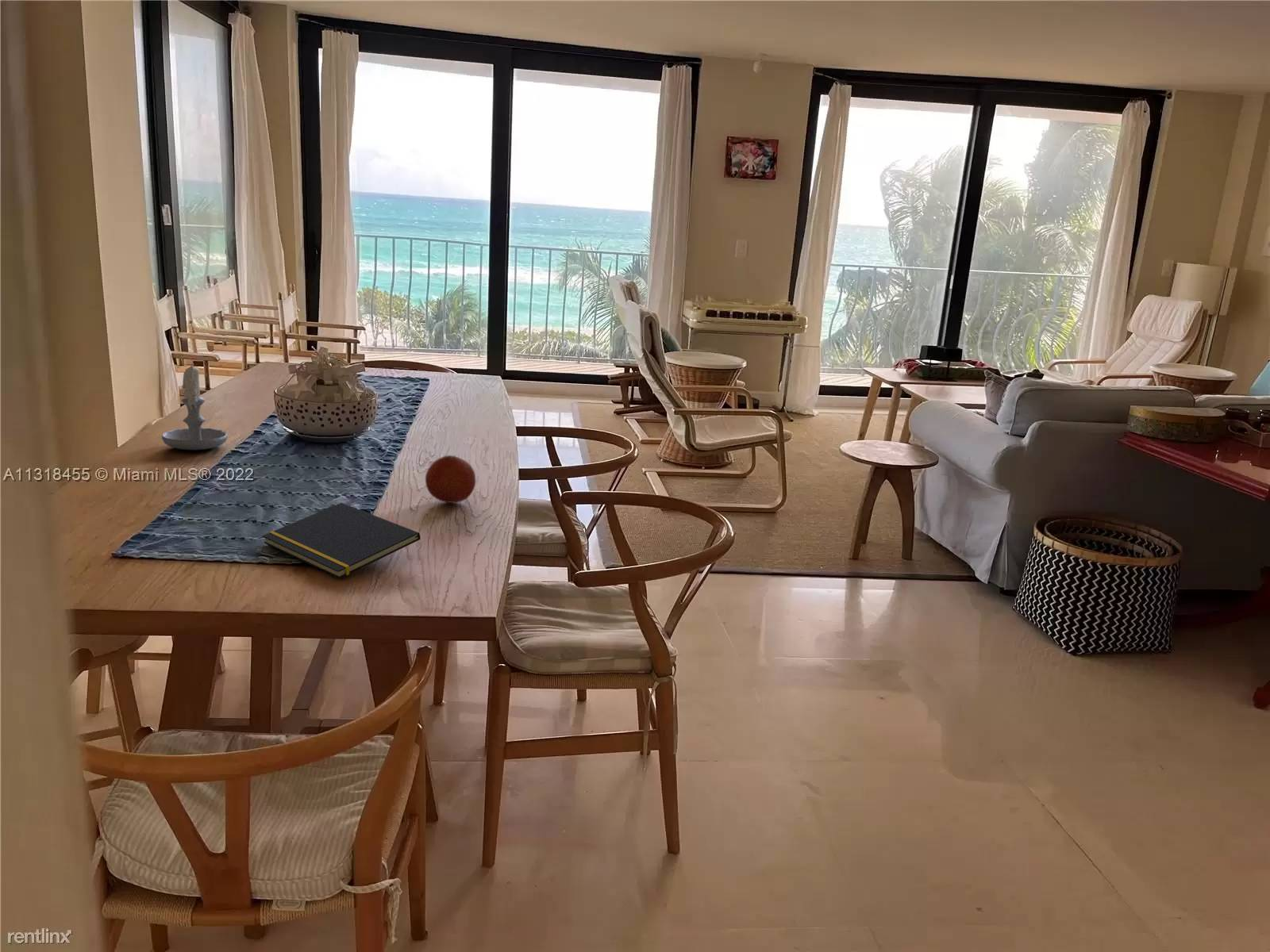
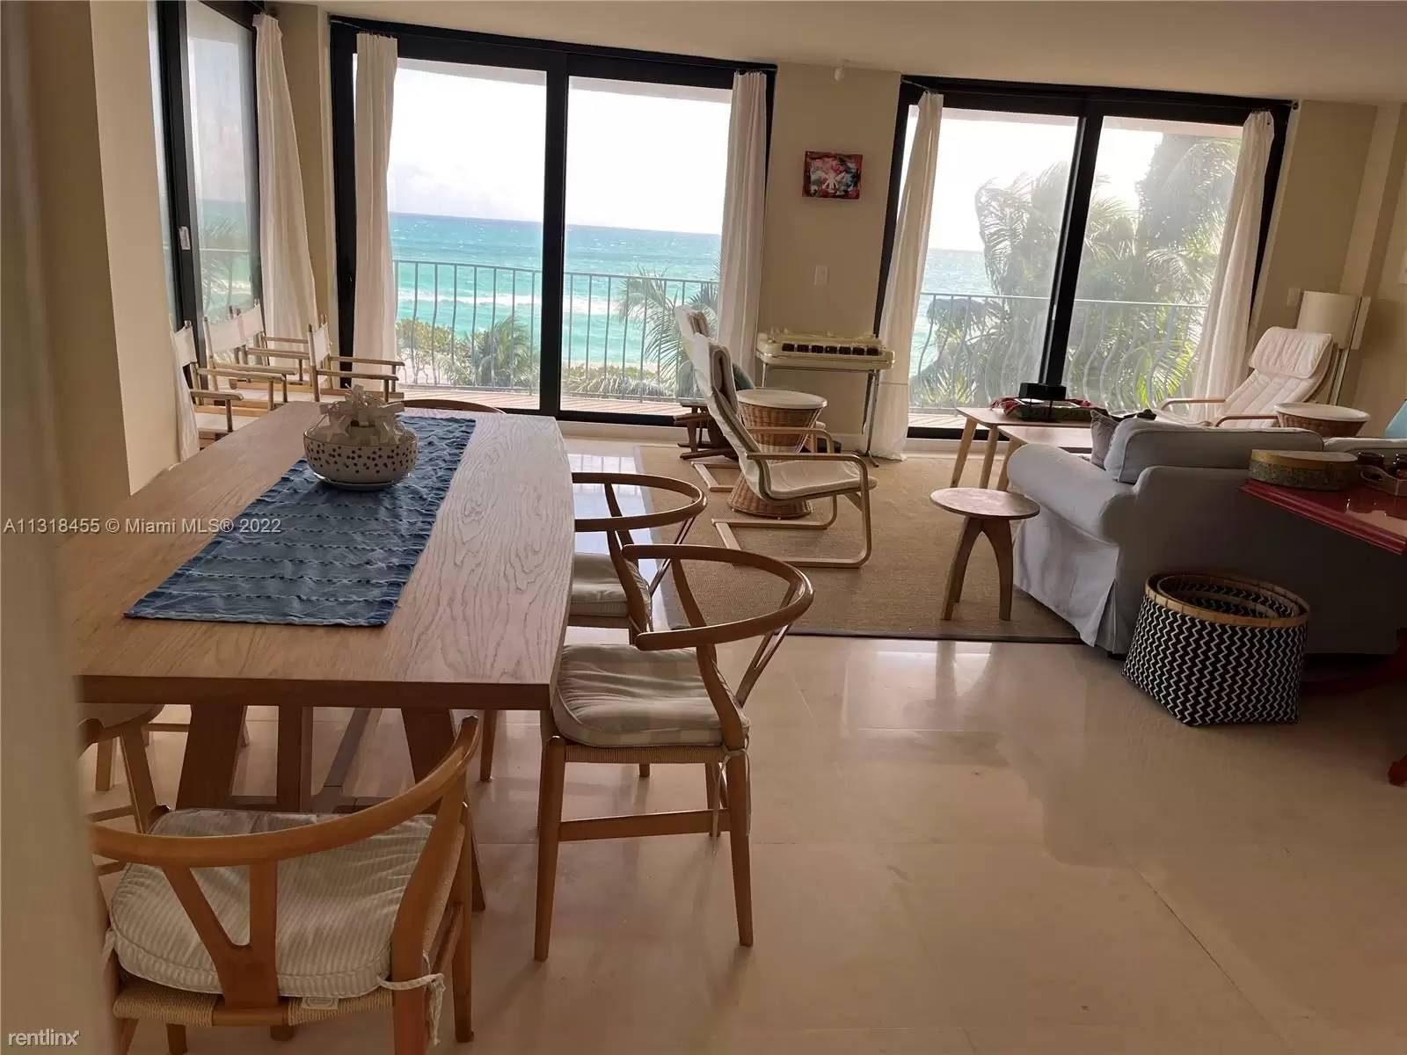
- notepad [262,502,421,579]
- fruit [425,455,477,504]
- candle [161,363,229,451]
